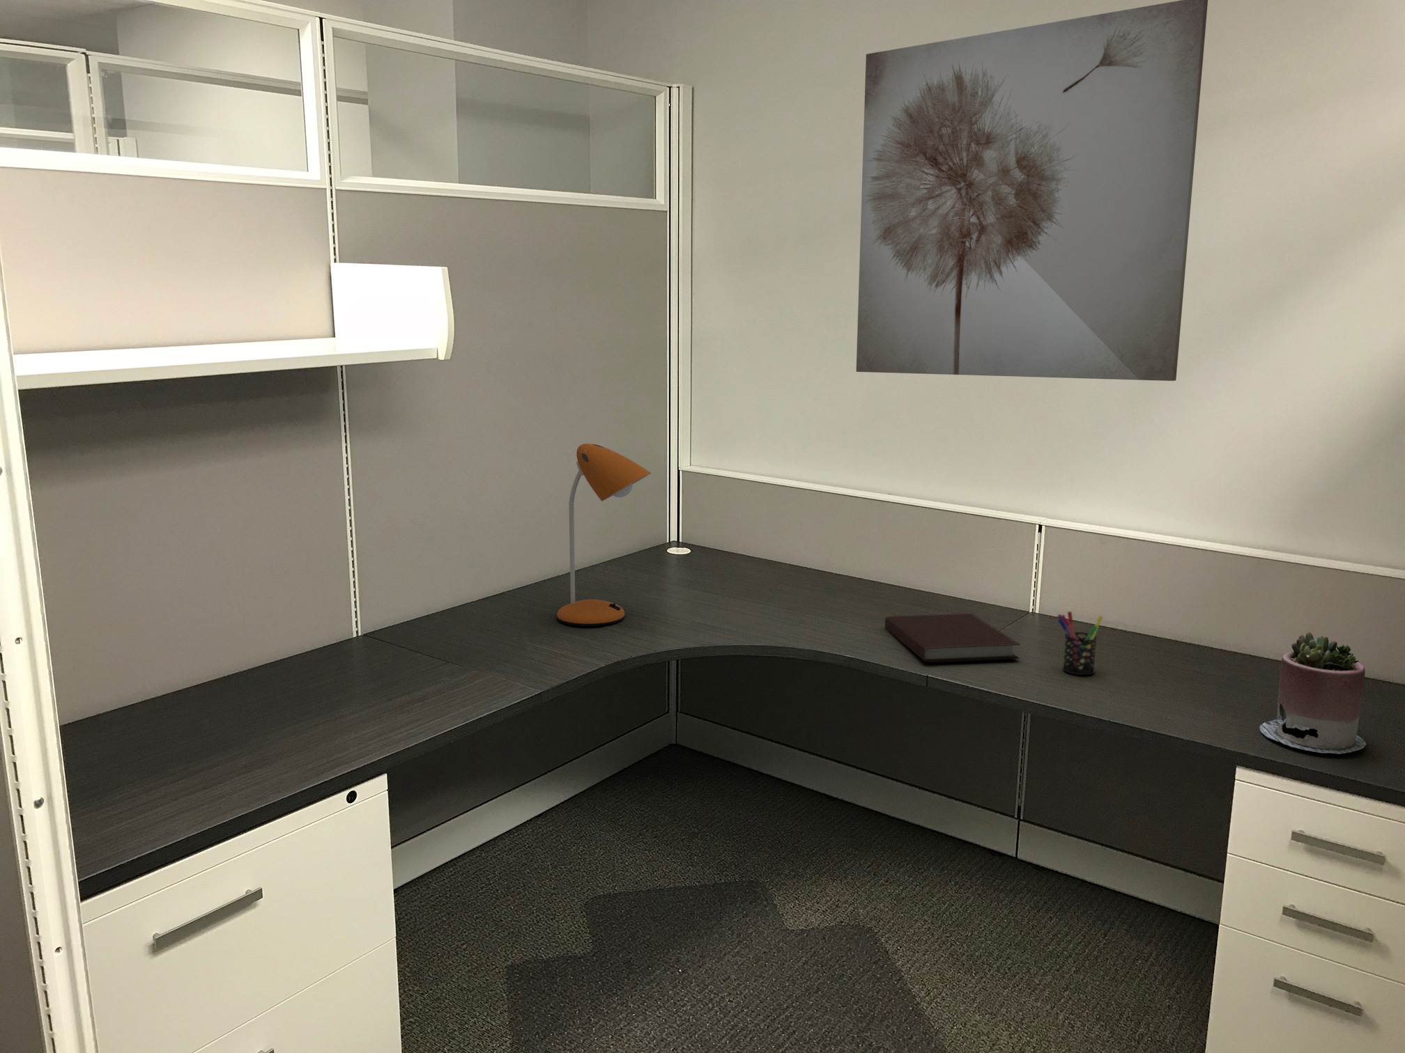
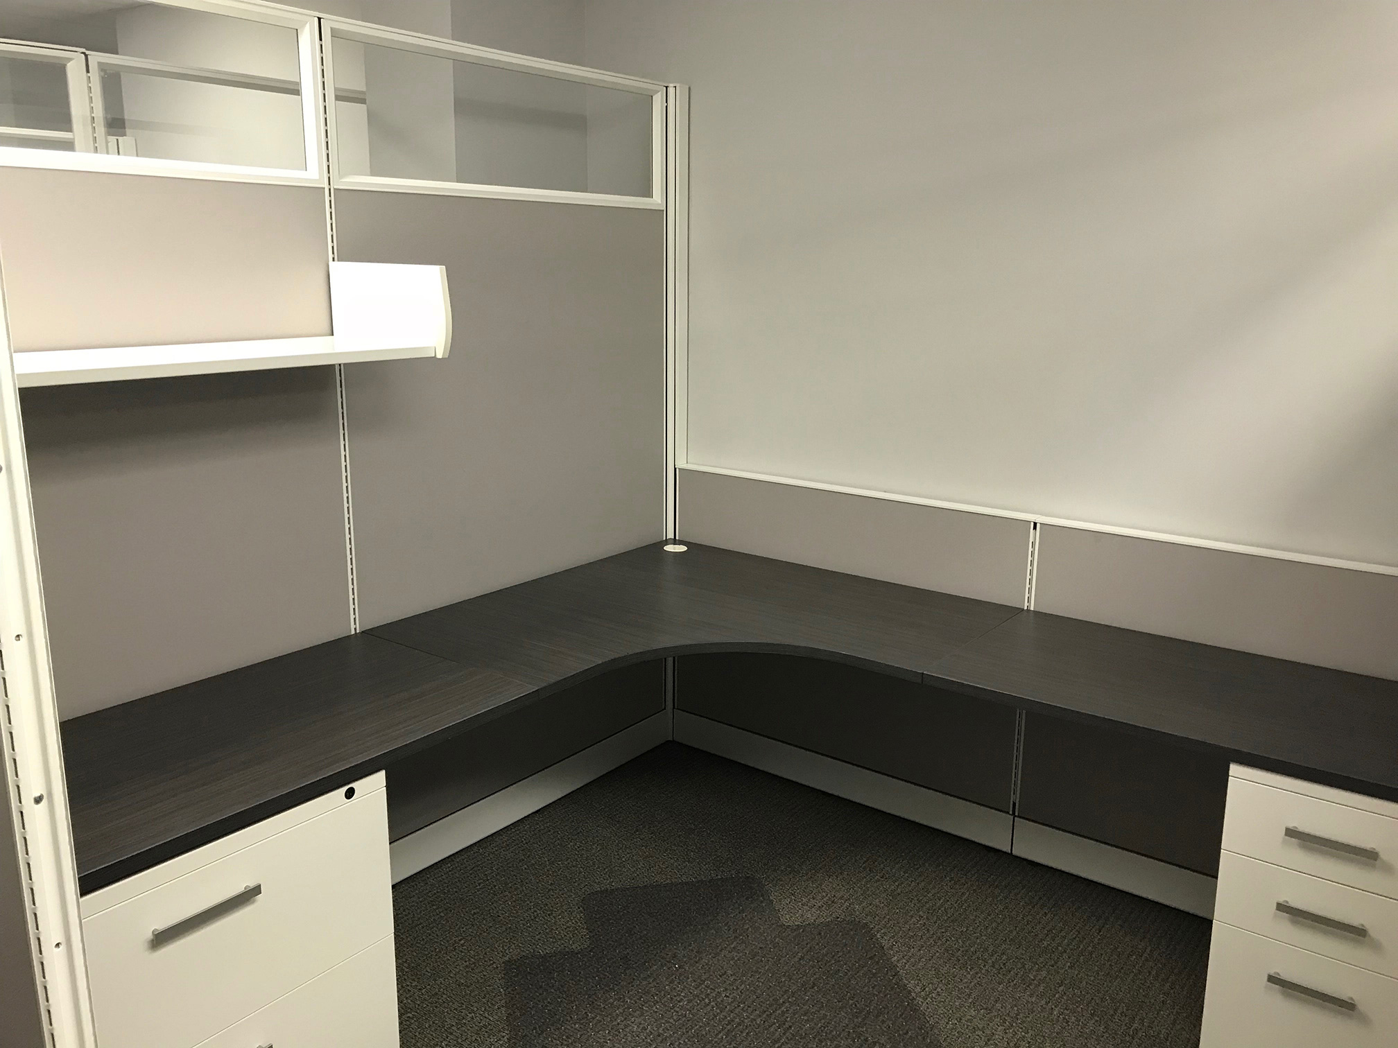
- succulent planter [1259,630,1366,754]
- notebook [884,613,1021,663]
- desk lamp [556,442,652,627]
- pen holder [1057,611,1103,676]
- wall art [856,0,1208,382]
